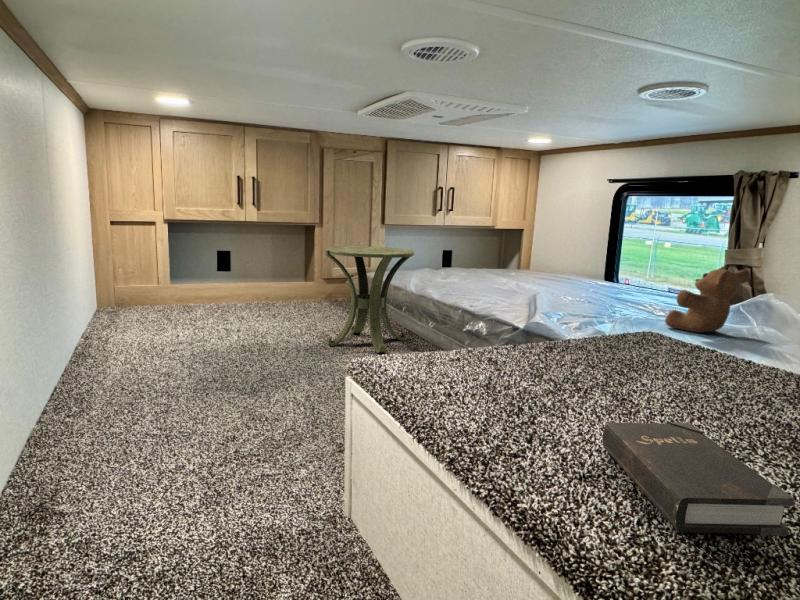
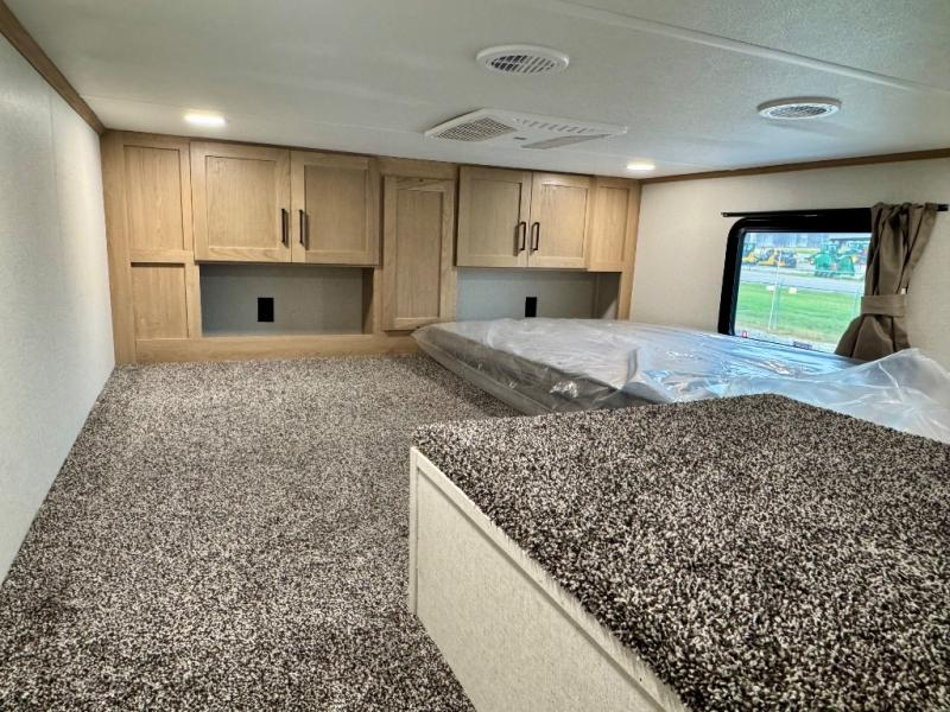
- hardback book [602,421,796,537]
- side table [324,245,415,354]
- teddy bear [664,268,751,333]
